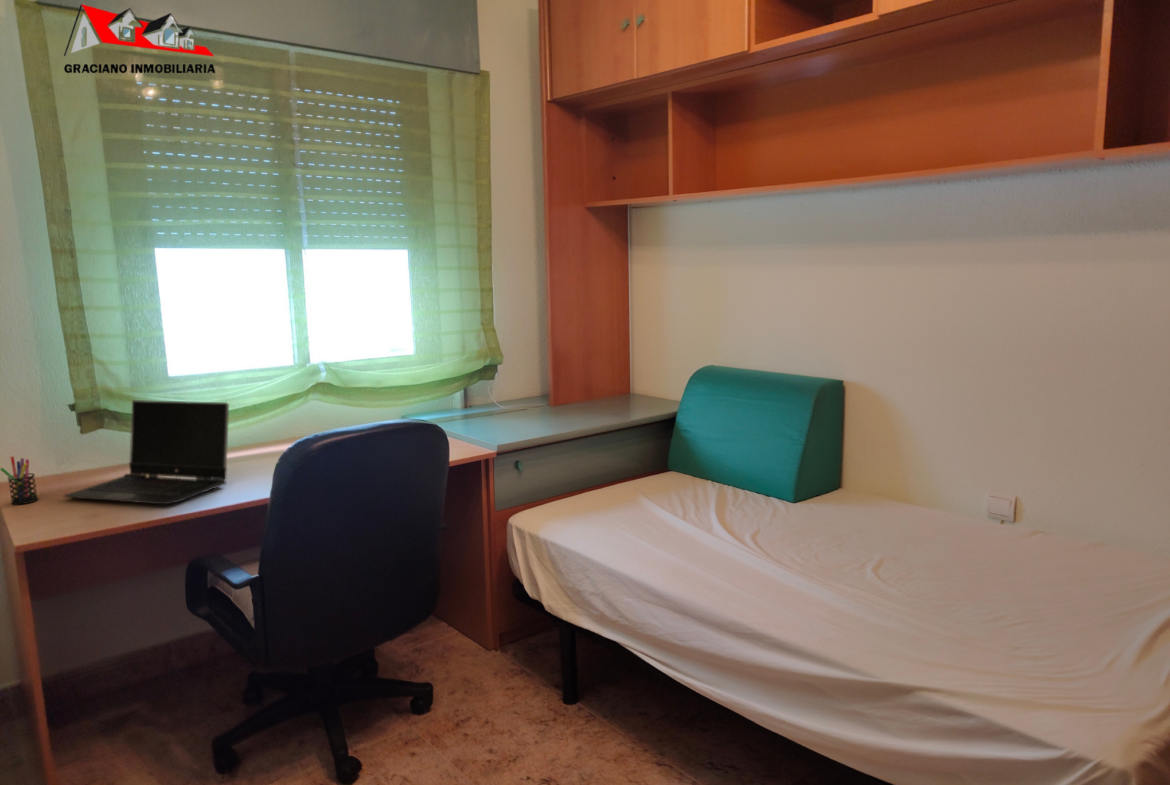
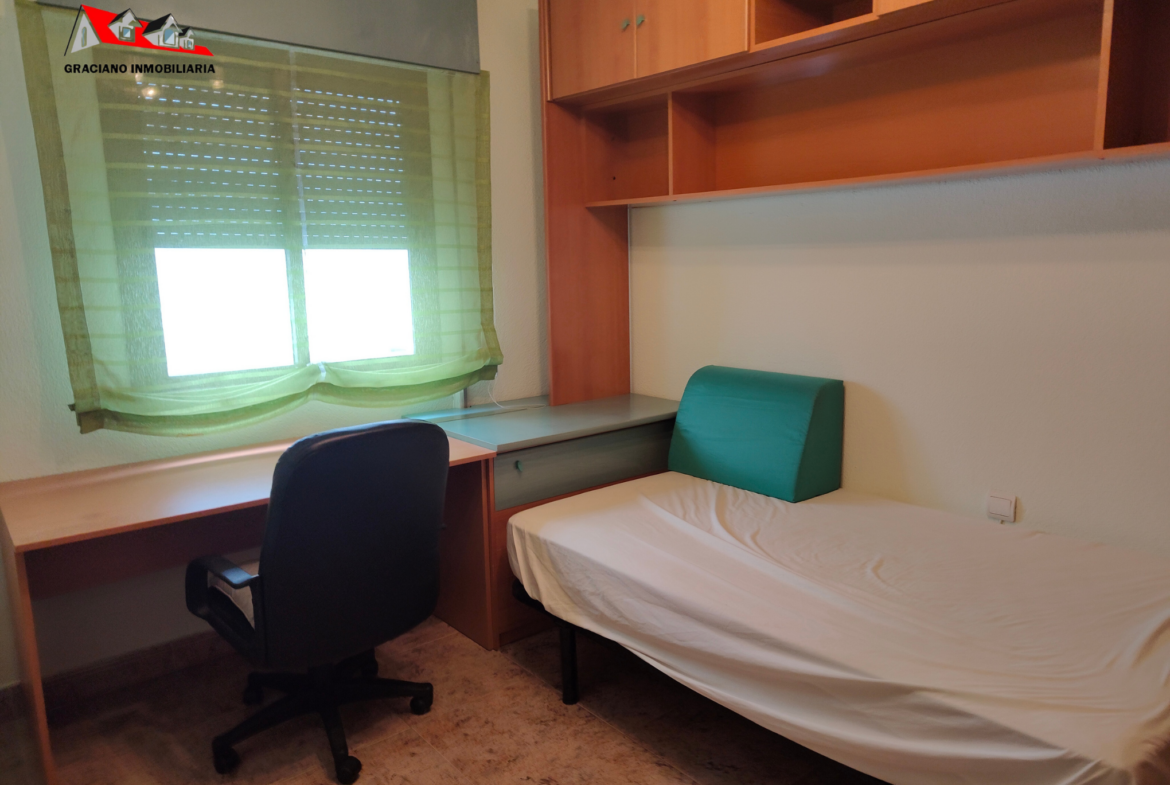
- laptop computer [62,399,230,505]
- pen holder [0,455,39,506]
